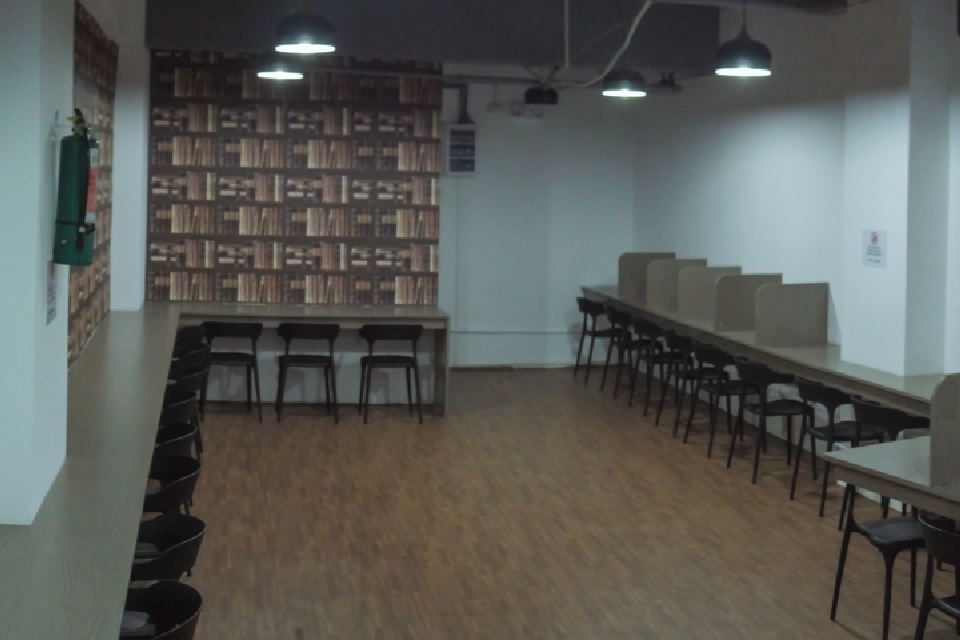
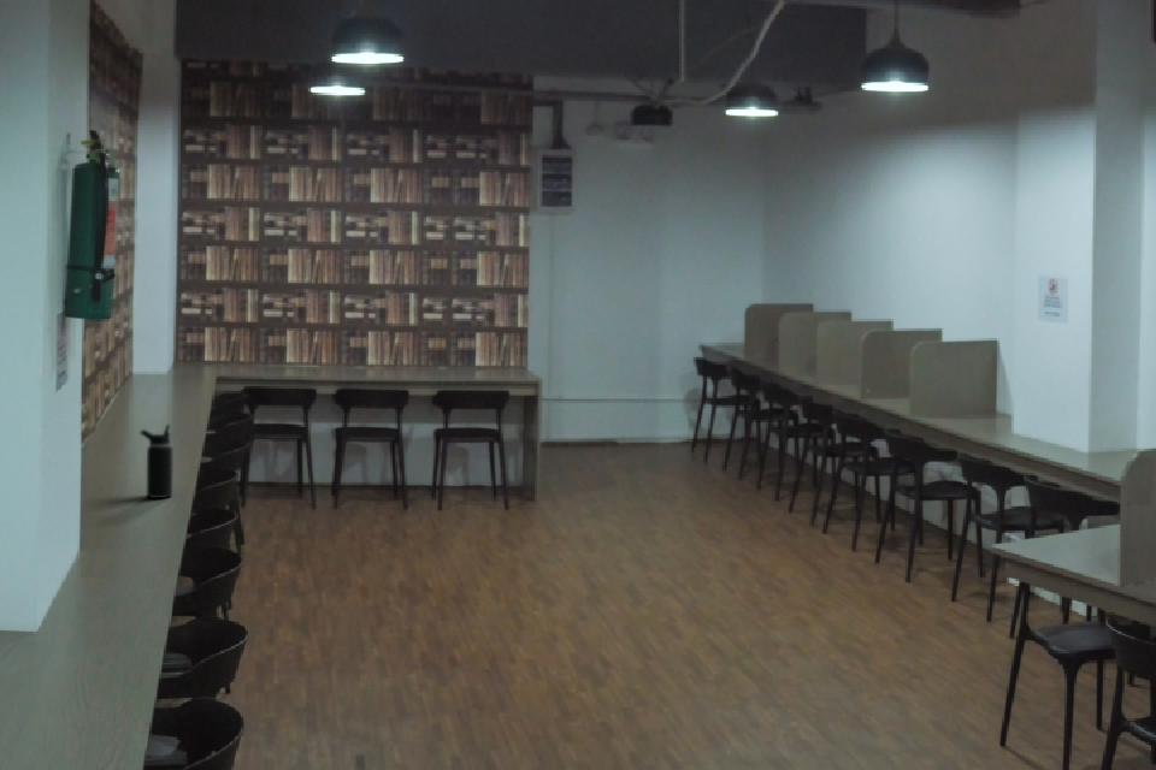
+ water bottle [138,424,173,499]
